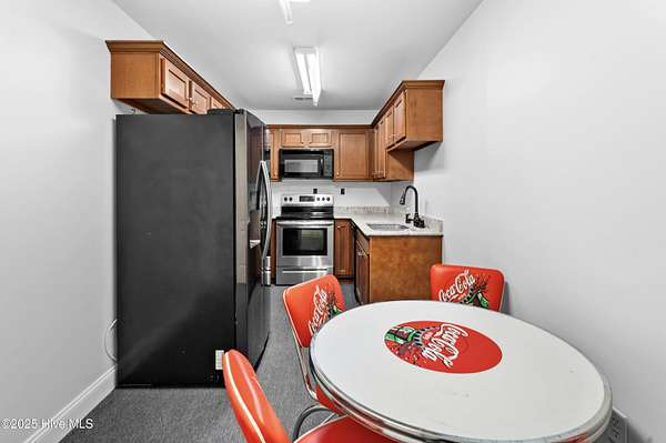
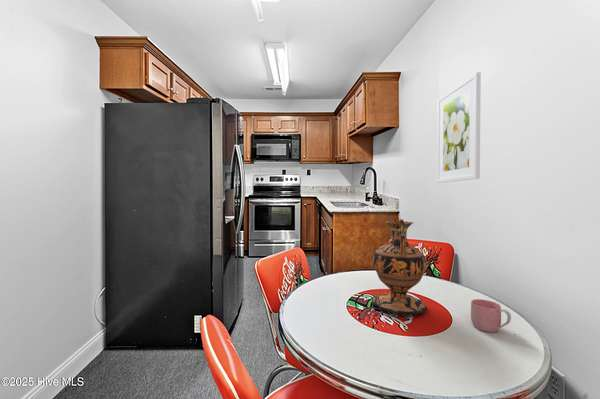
+ mug [470,298,512,333]
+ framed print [436,71,482,184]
+ vase [371,217,428,316]
